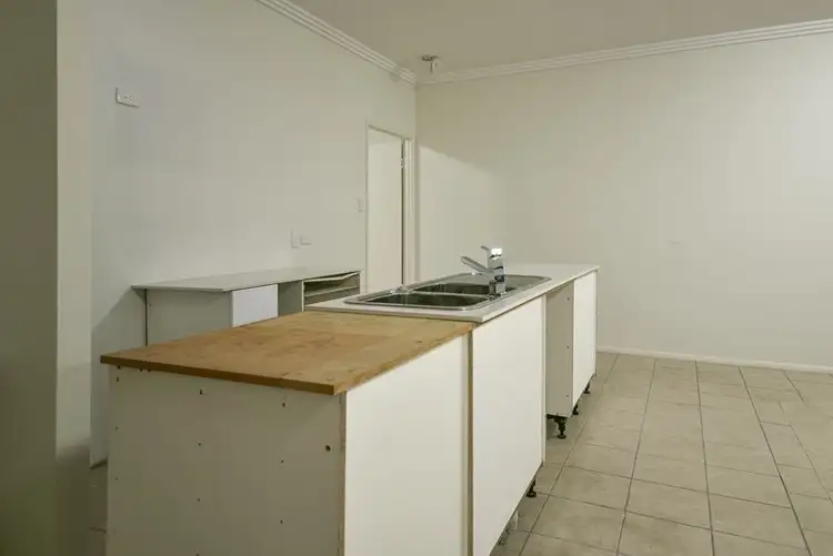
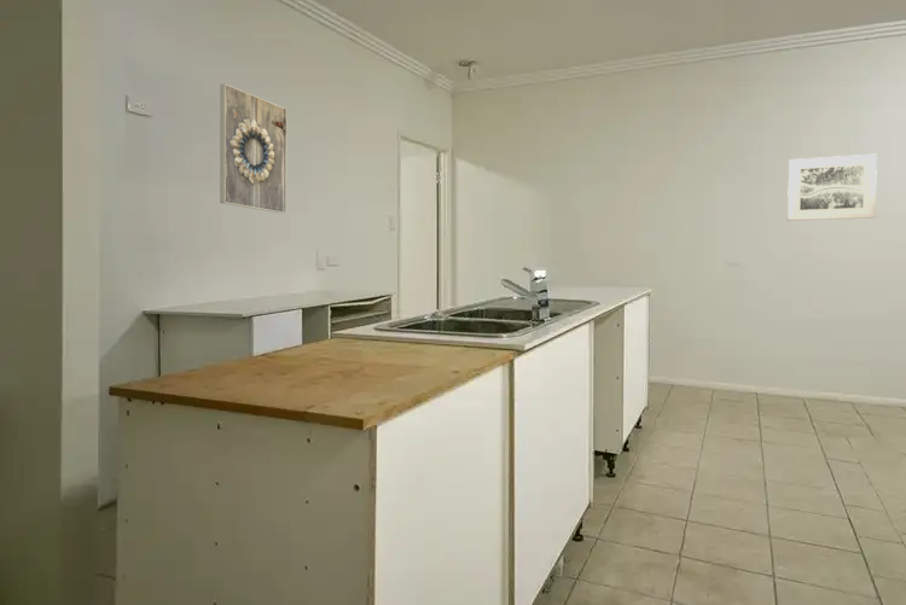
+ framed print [219,83,288,215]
+ wall art [786,153,878,222]
